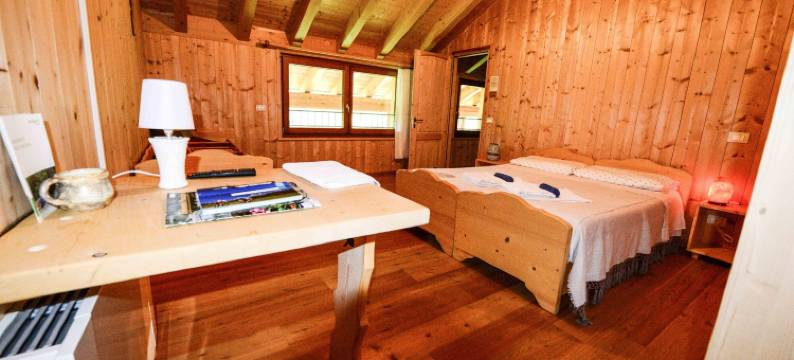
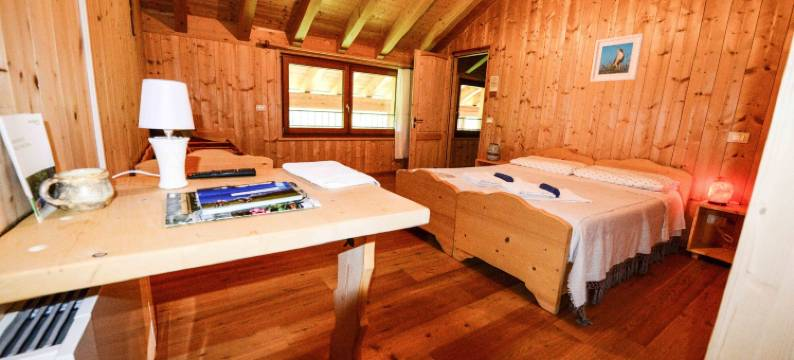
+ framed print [589,32,645,83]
